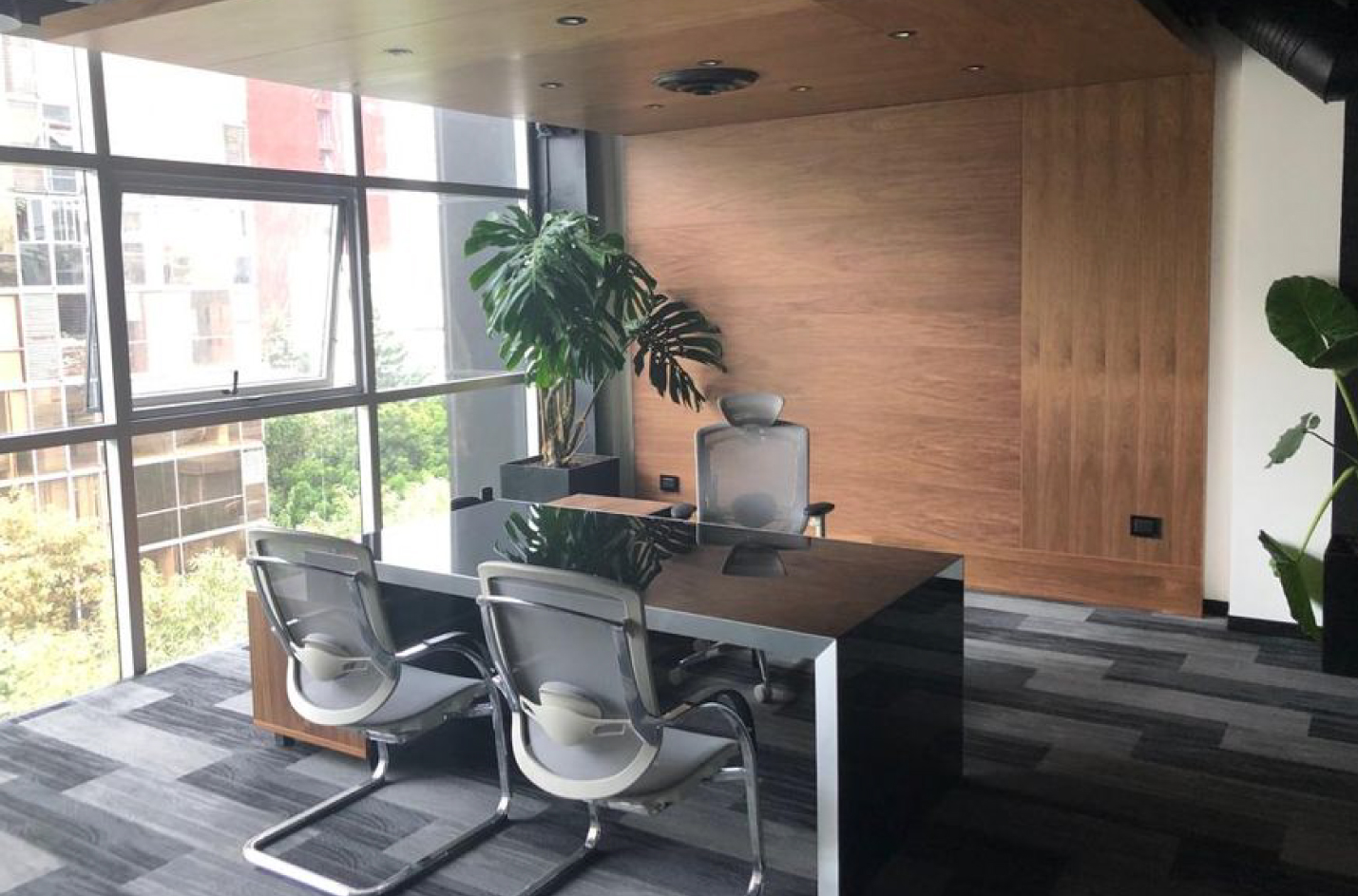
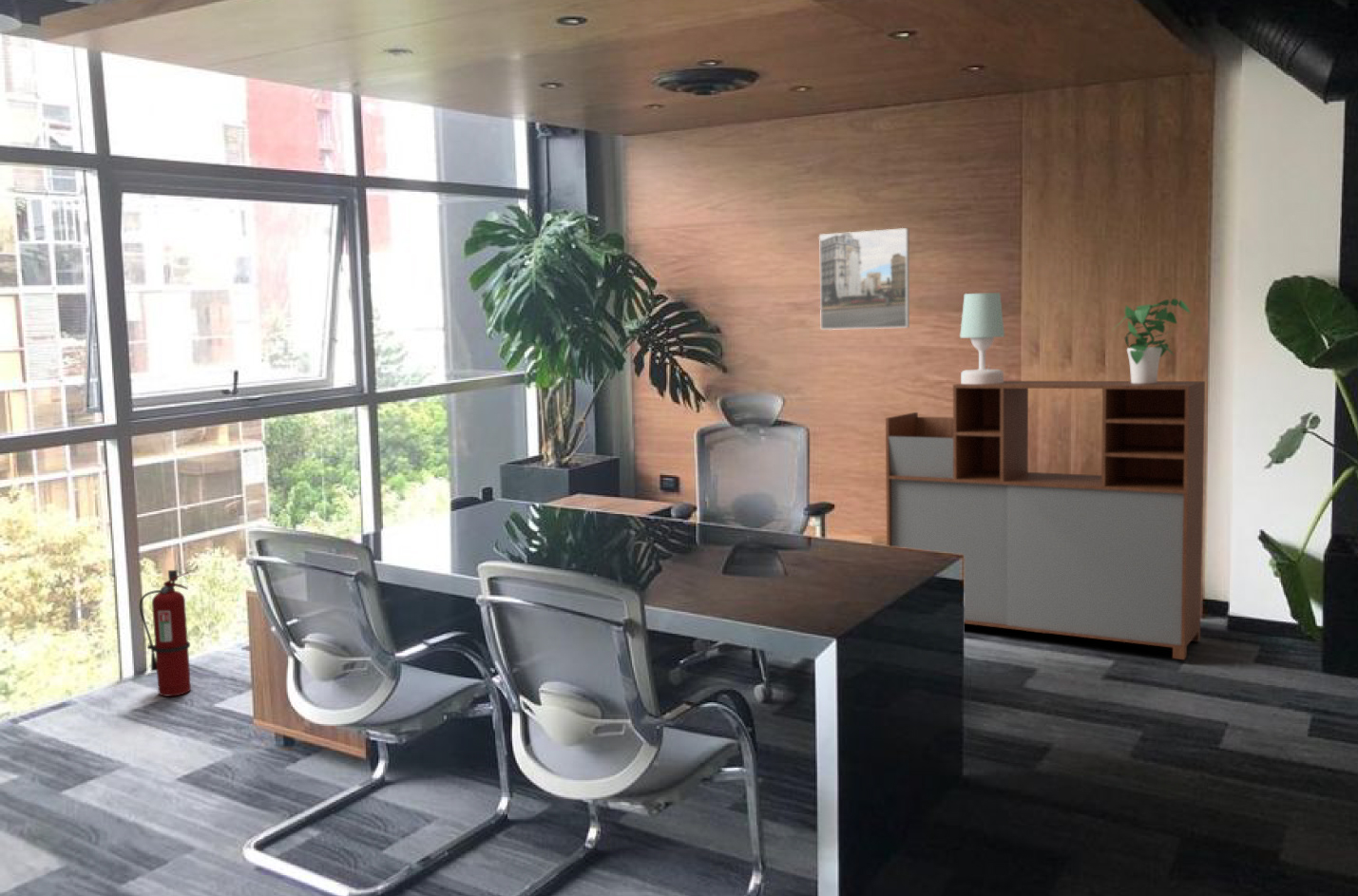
+ potted plant [1110,297,1192,384]
+ storage cabinet [885,380,1206,660]
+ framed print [818,227,910,331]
+ table lamp [959,292,1005,384]
+ fire extinguisher [139,569,192,697]
